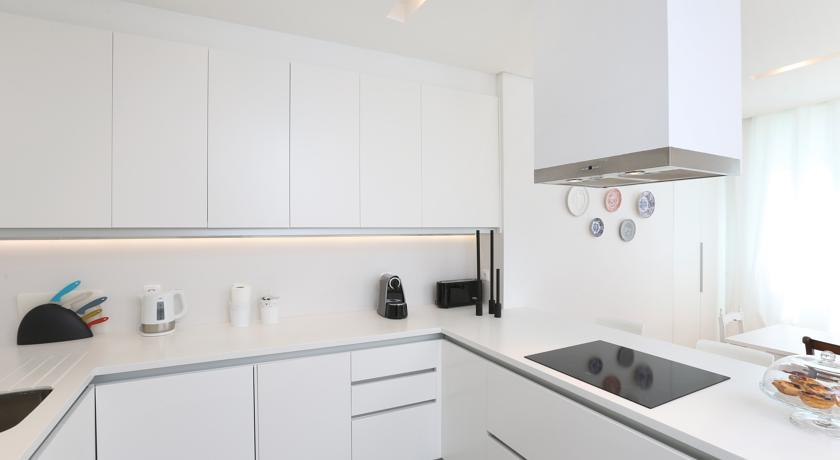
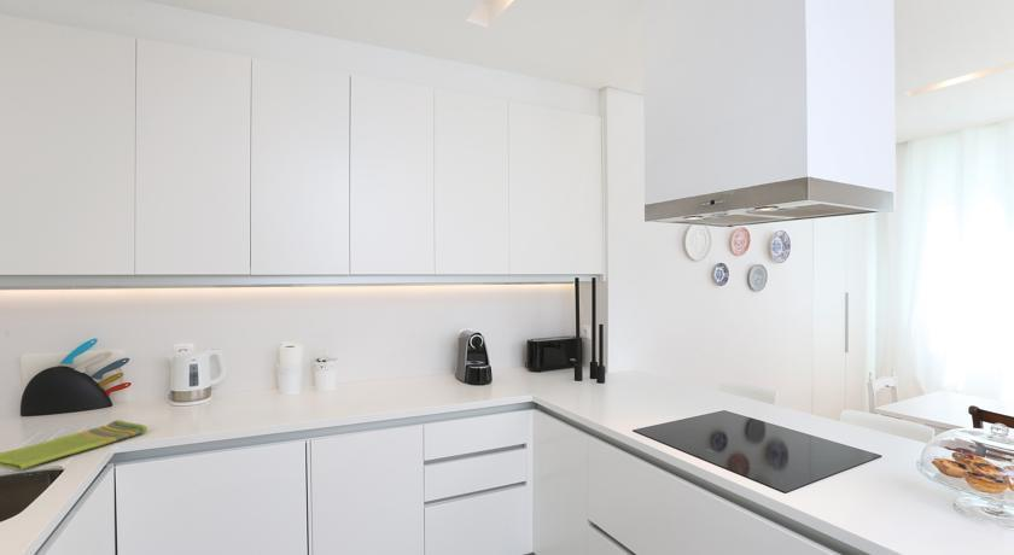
+ dish towel [0,419,148,471]
